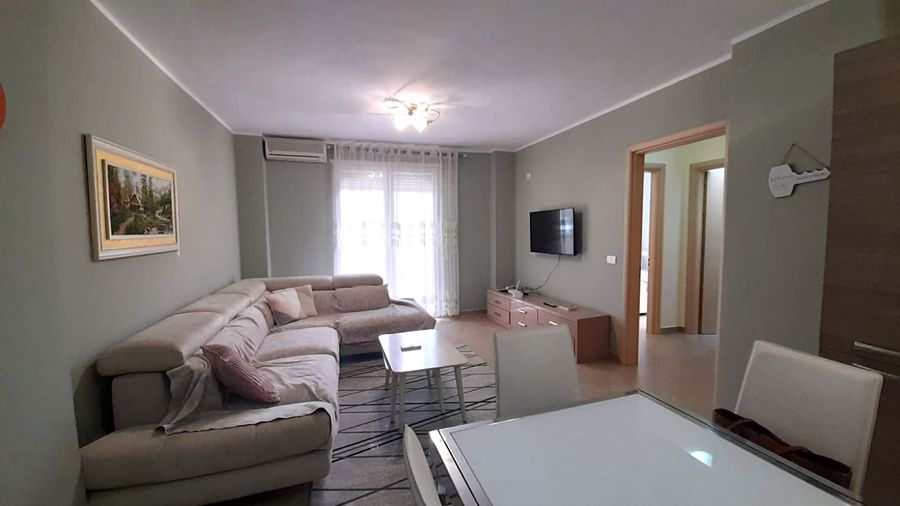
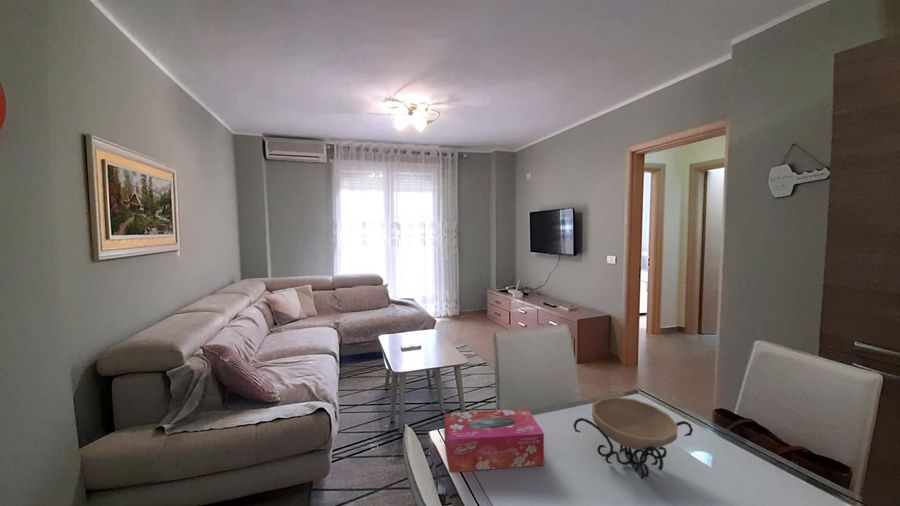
+ decorative bowl [572,395,694,481]
+ tissue box [443,408,545,473]
